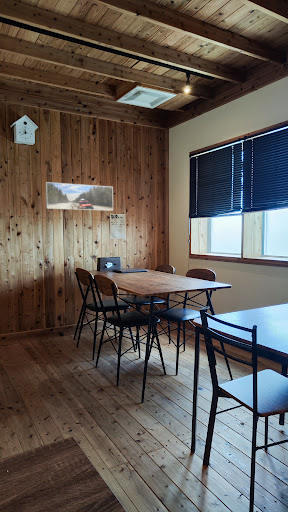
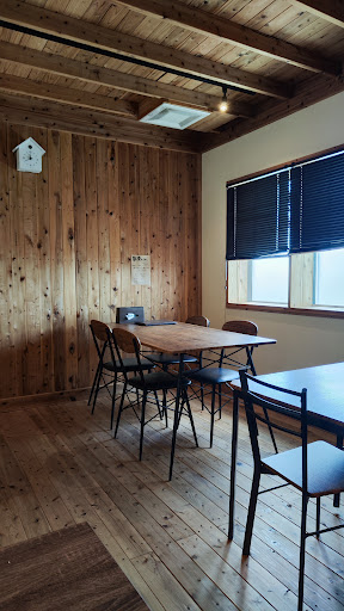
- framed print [45,181,114,212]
